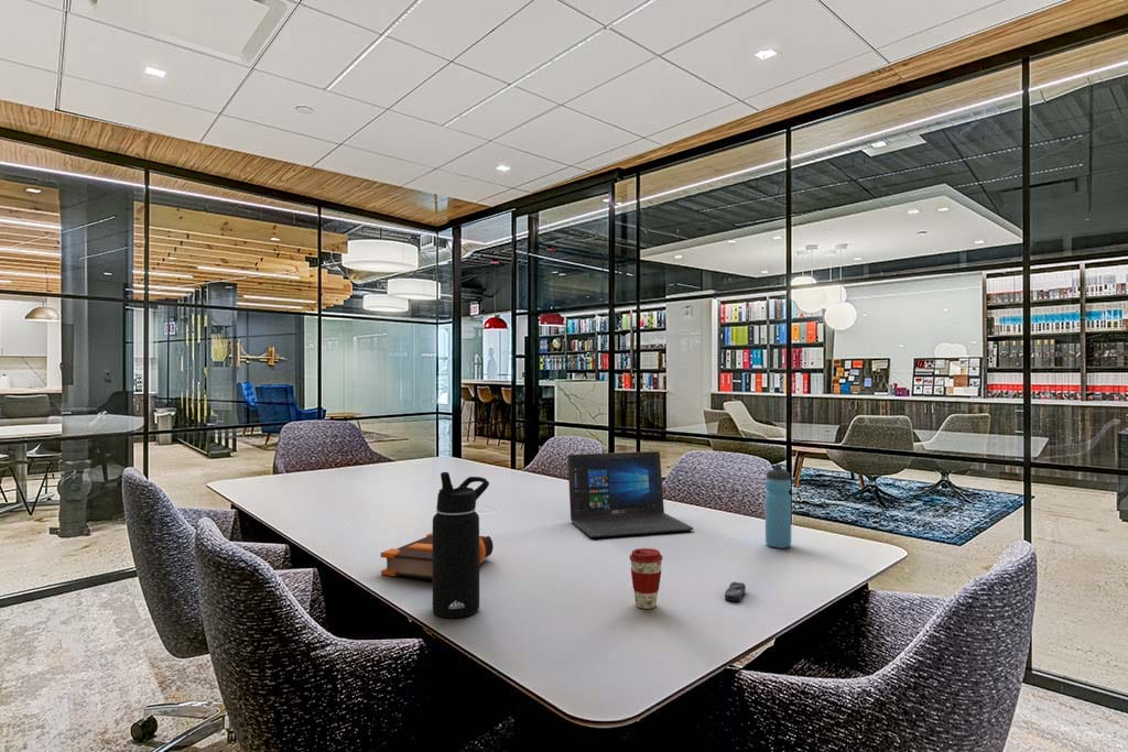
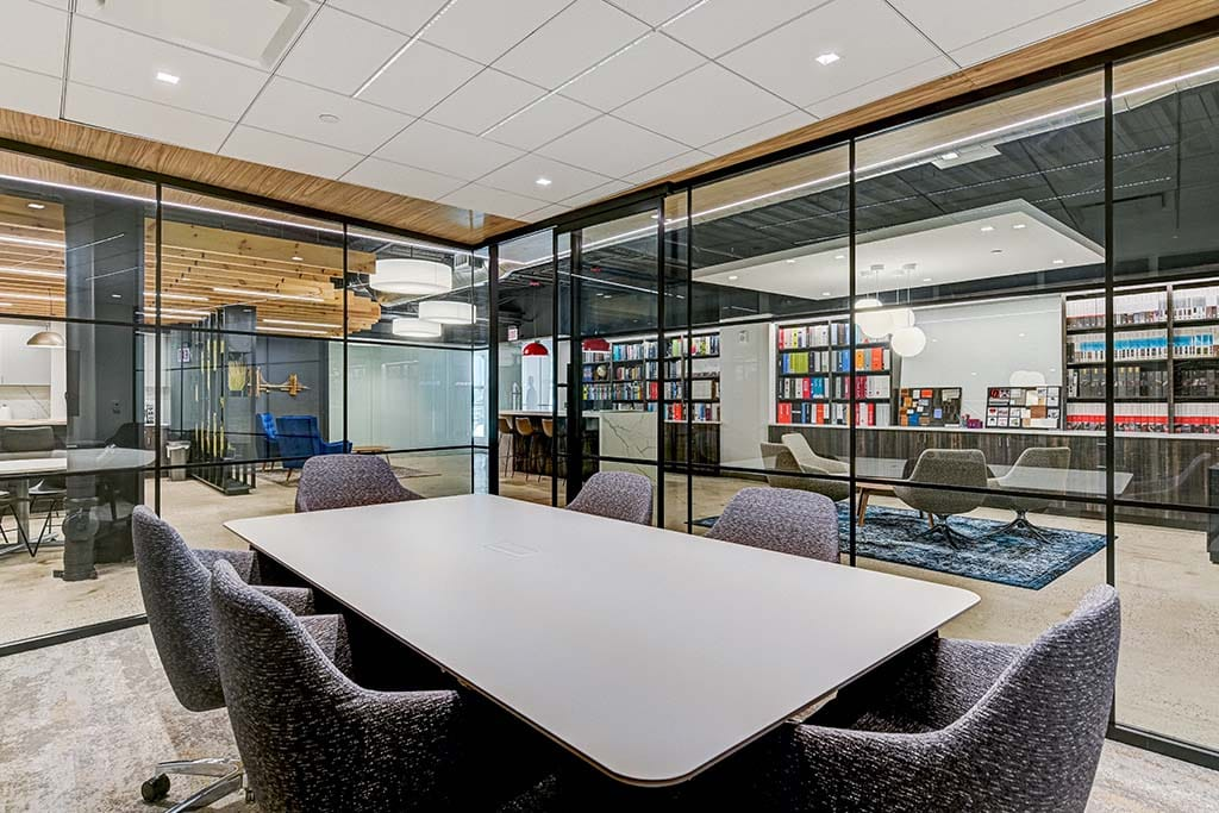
- coffee cup [628,547,664,610]
- water bottle [764,464,792,549]
- water bottle [432,471,490,619]
- computer mouse [724,580,747,602]
- laptop [566,450,694,538]
- bible [379,532,495,580]
